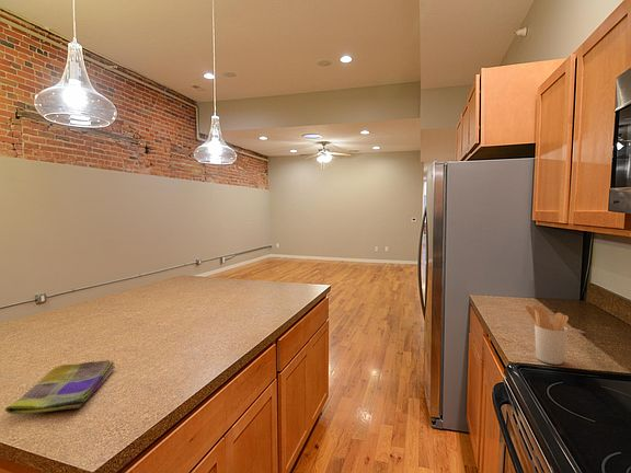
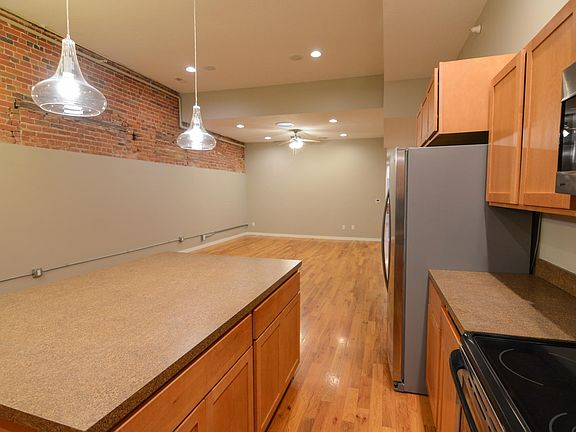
- utensil holder [524,304,570,366]
- dish towel [4,359,116,415]
